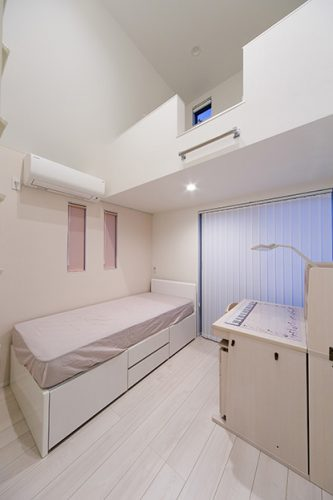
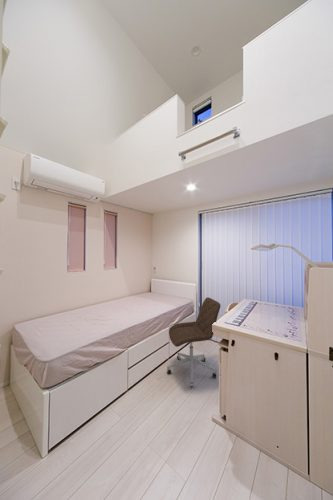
+ office chair [166,296,222,388]
